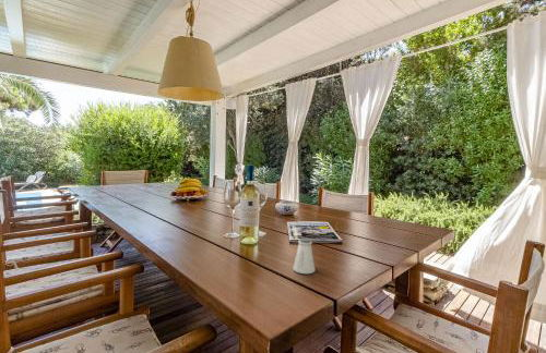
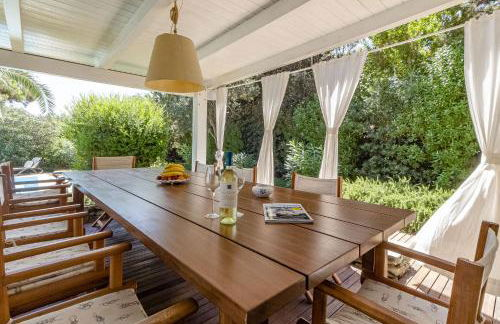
- saltshaker [293,238,317,275]
